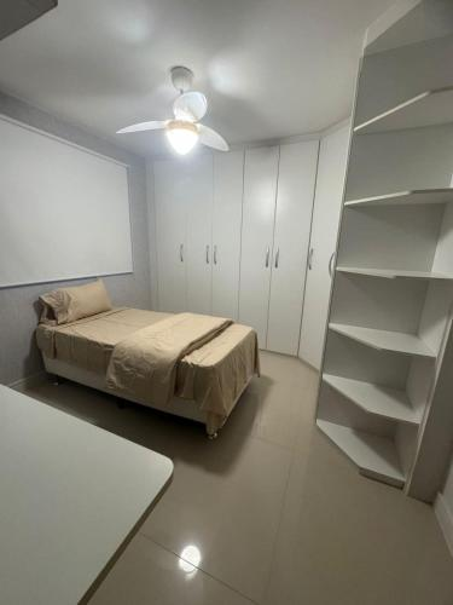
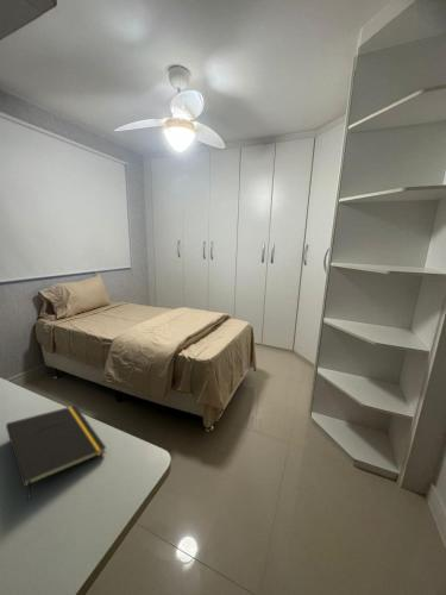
+ notepad [5,405,107,502]
